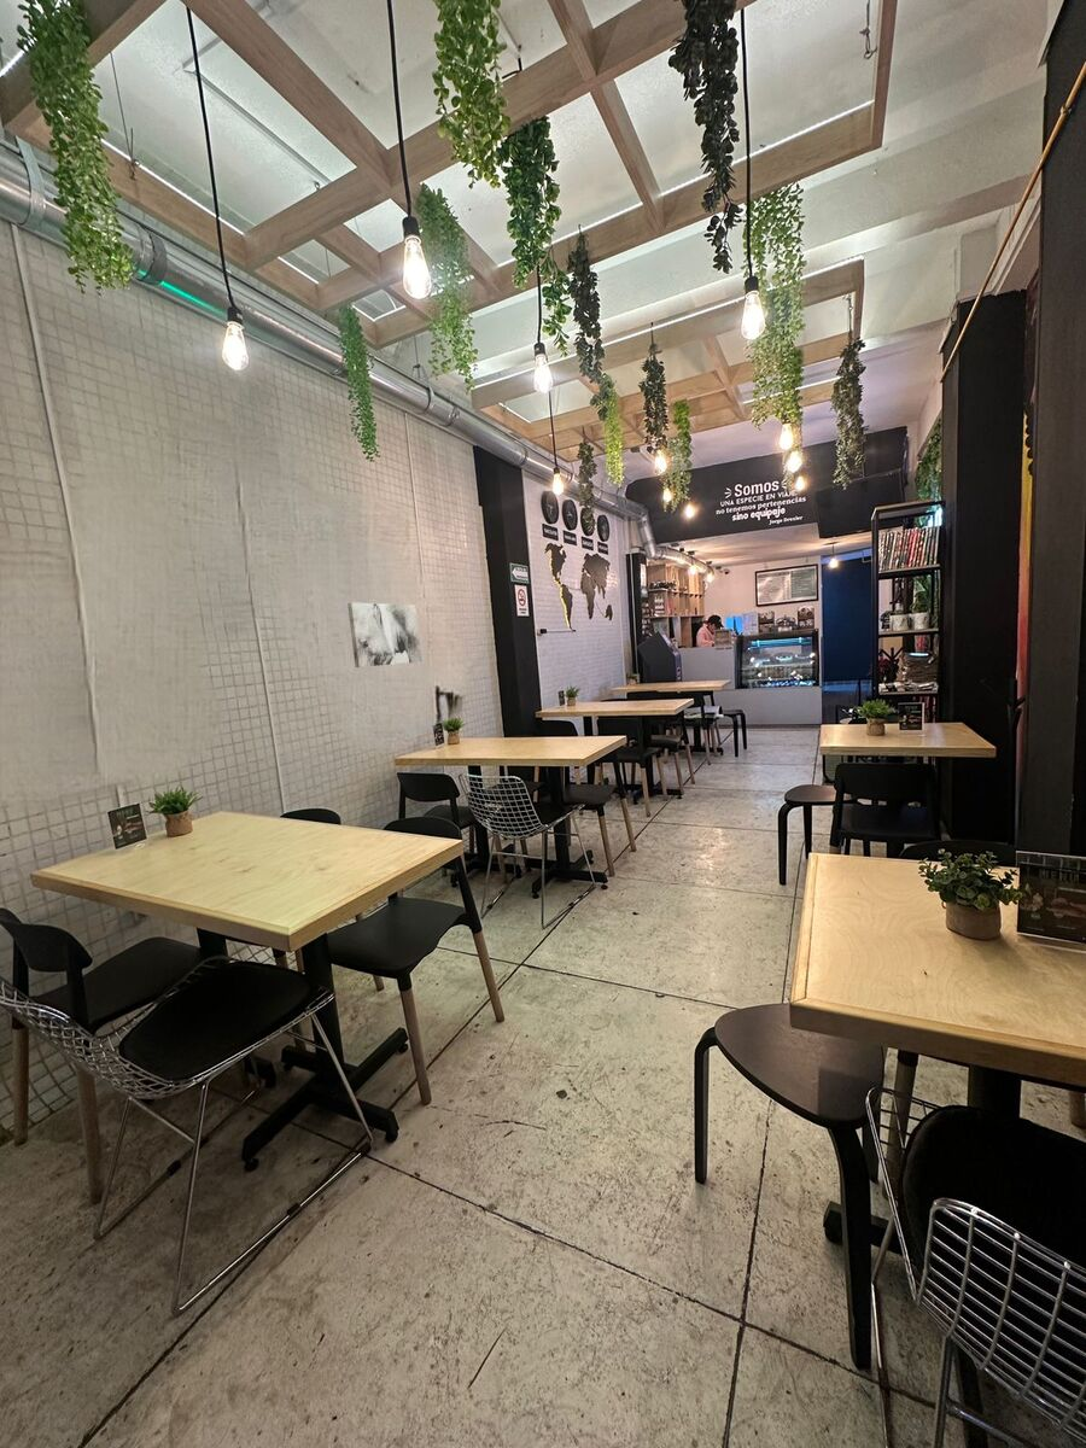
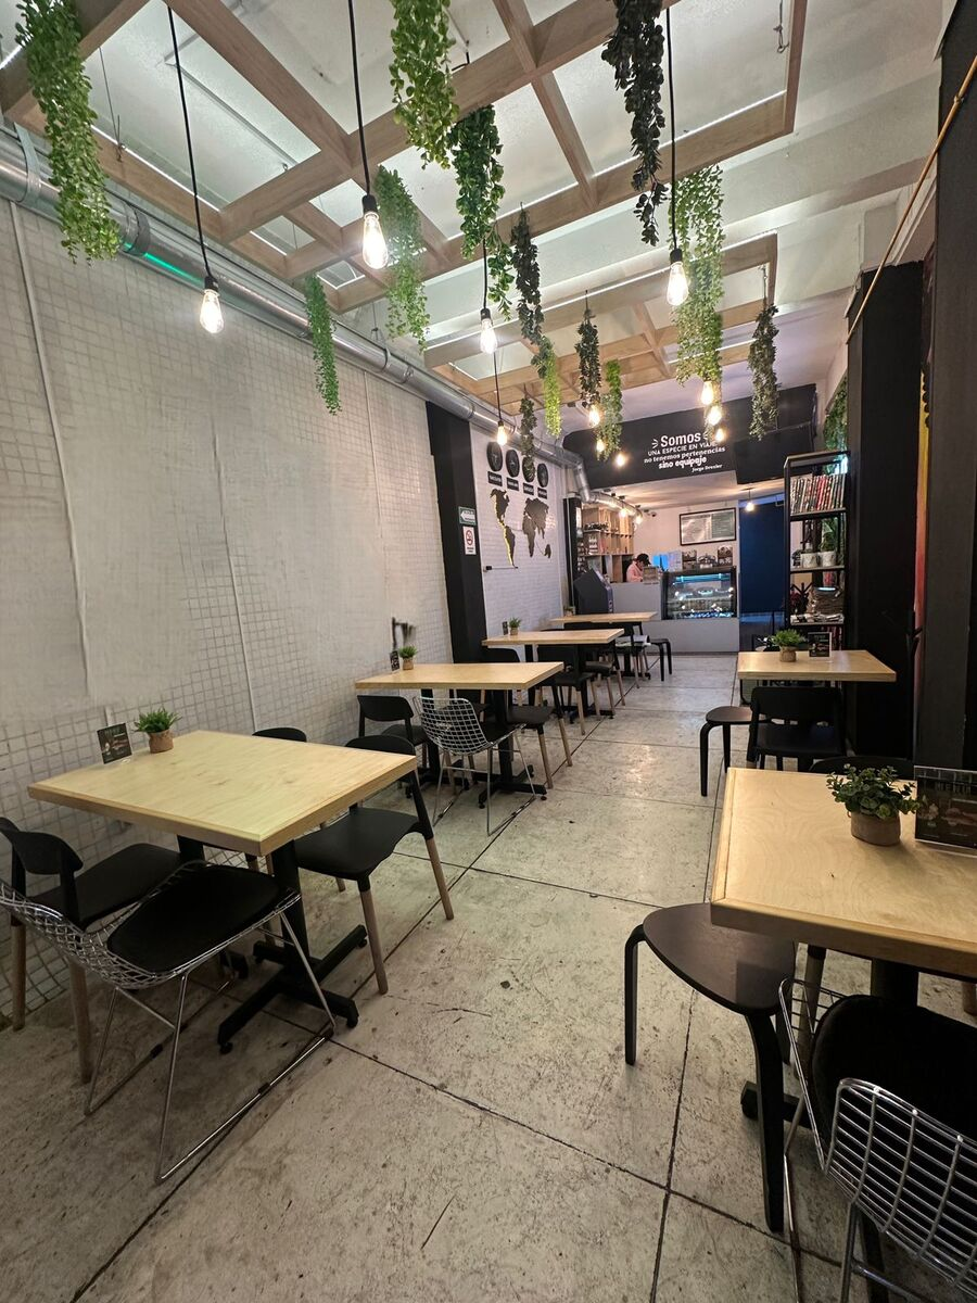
- wall art [346,602,422,668]
